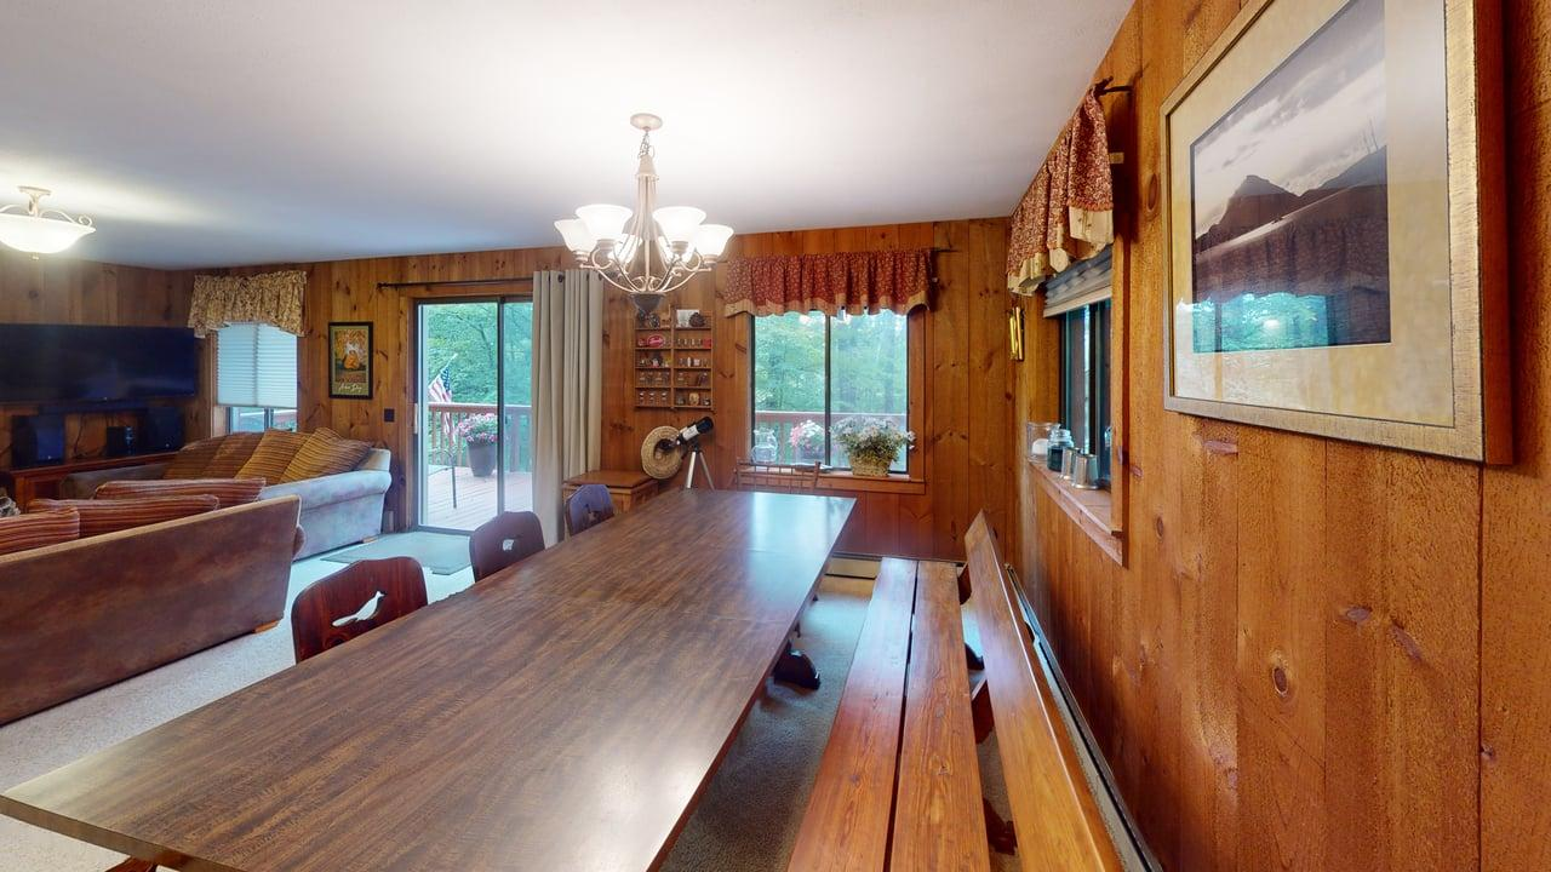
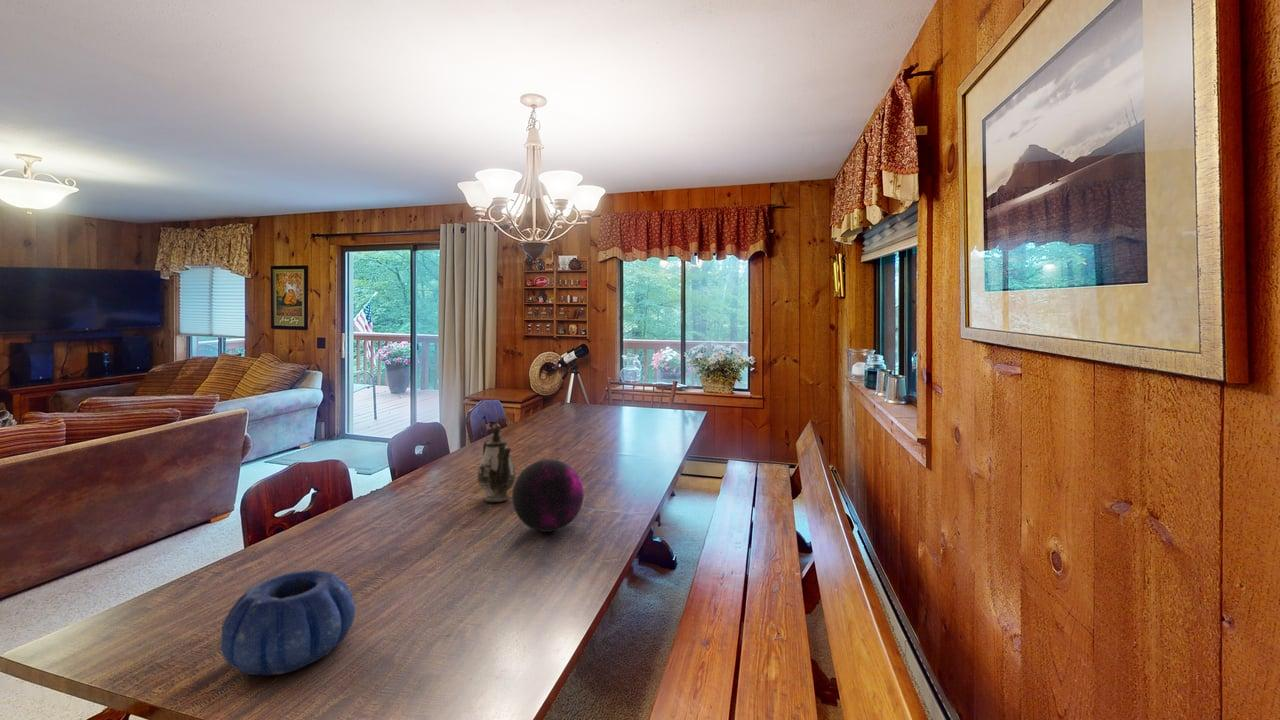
+ decorative orb [511,458,585,533]
+ teapot [477,423,517,503]
+ decorative bowl [219,569,356,677]
